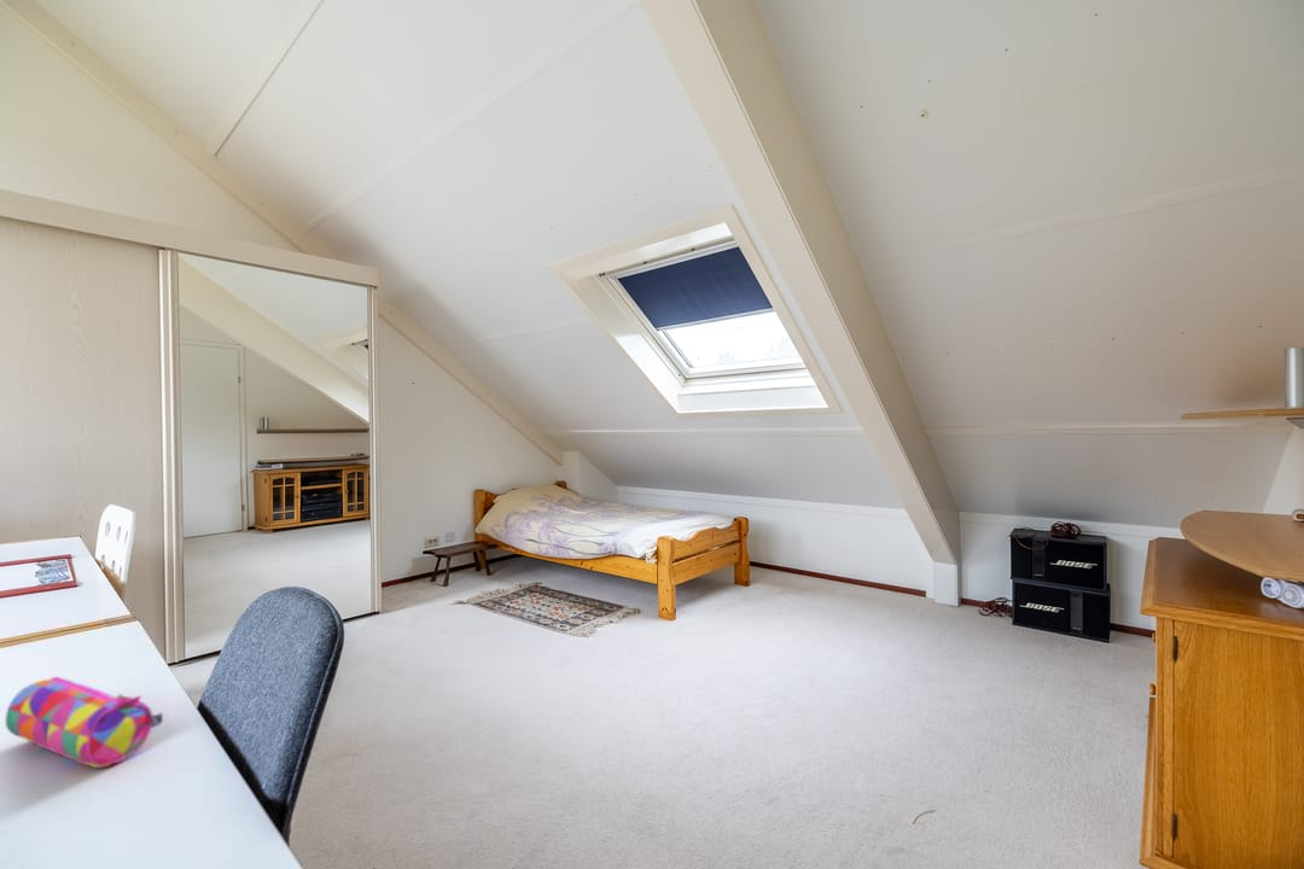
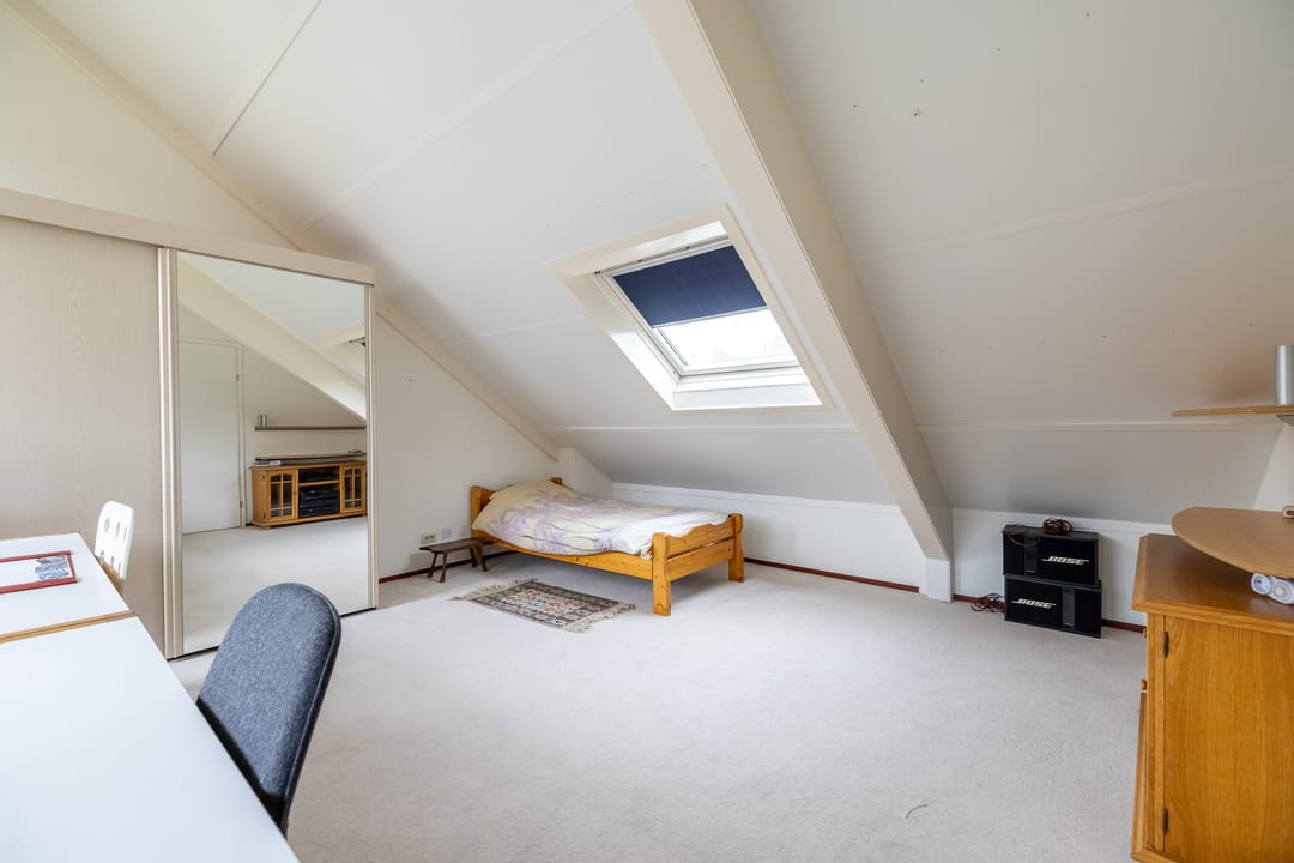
- pencil case [5,676,164,769]
